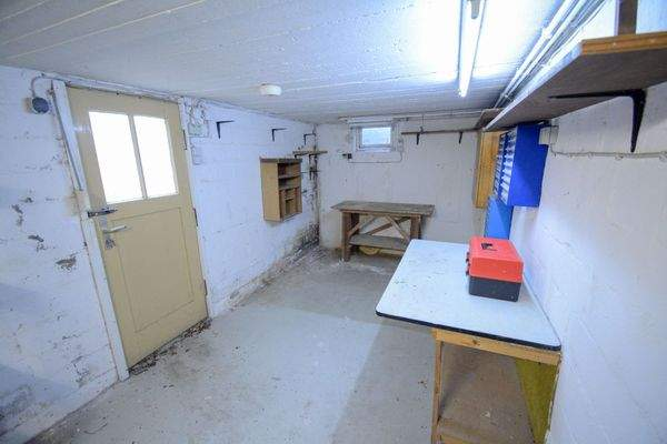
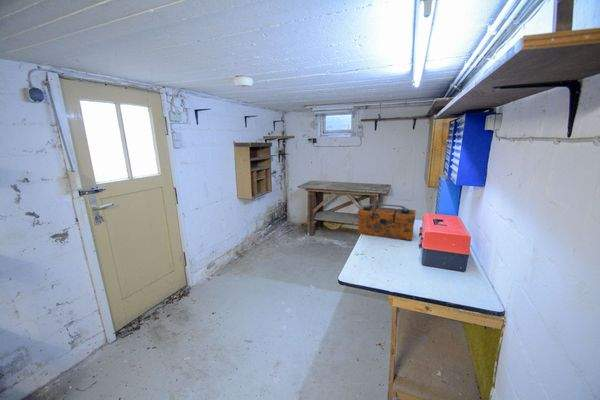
+ tool box [356,203,417,241]
